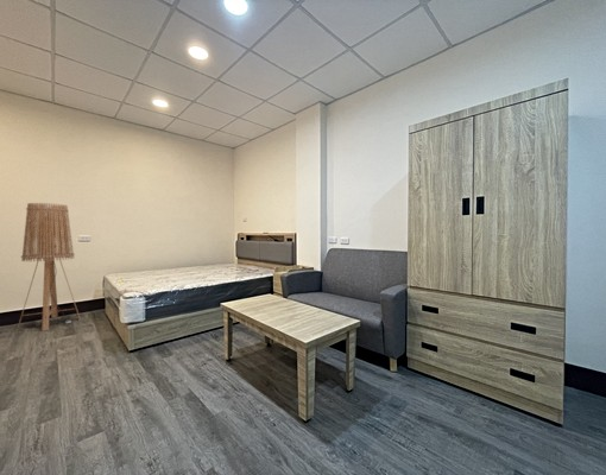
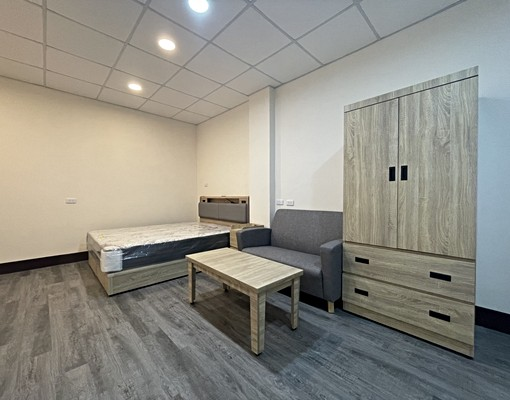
- floor lamp [17,202,81,332]
